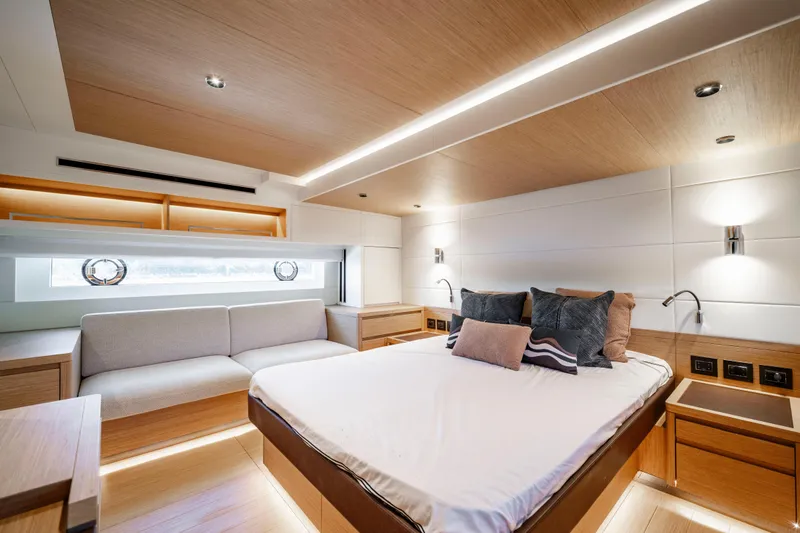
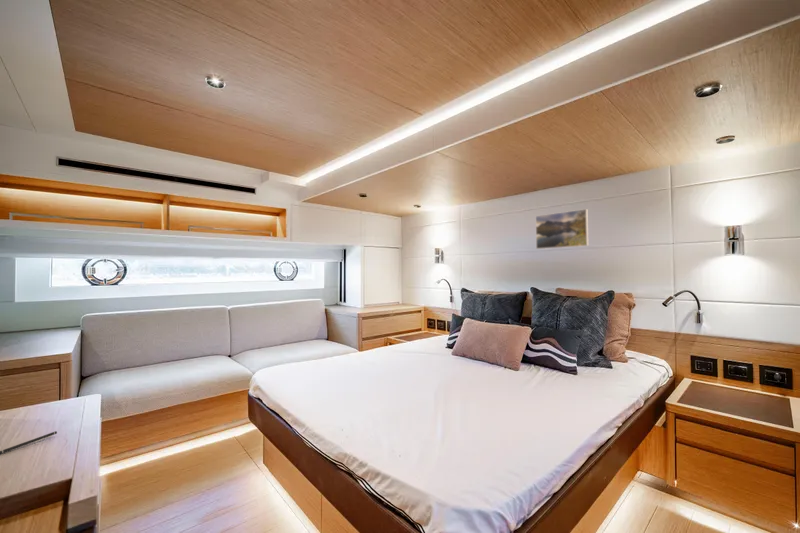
+ pen [0,430,58,455]
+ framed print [535,208,590,250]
